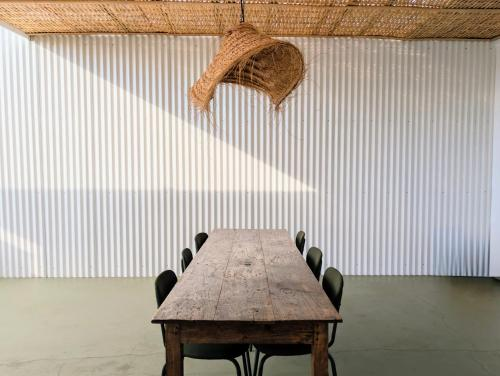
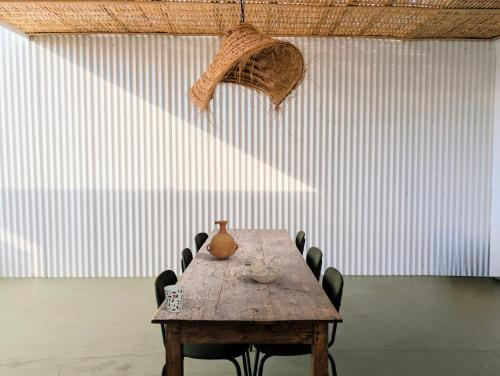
+ bowl [245,264,284,284]
+ vase [205,220,239,260]
+ cup [163,284,186,313]
